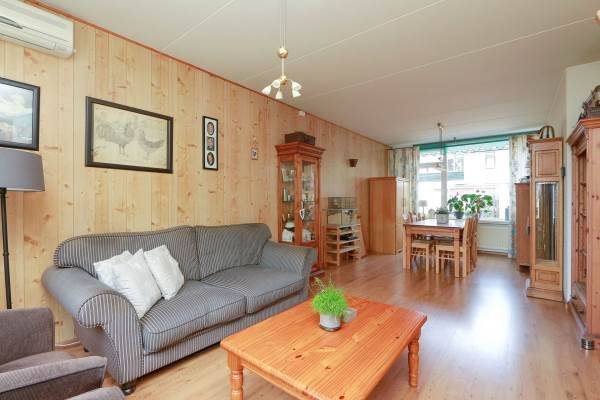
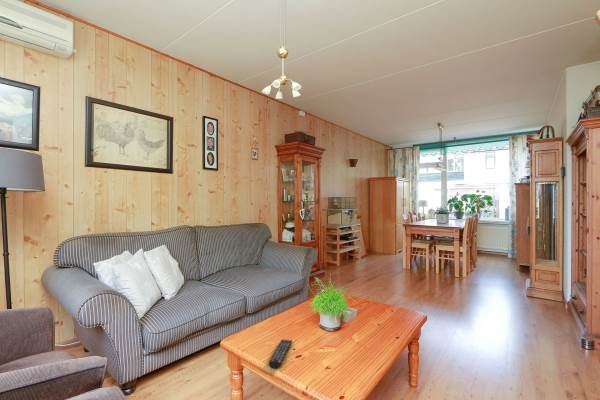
+ remote control [268,339,293,369]
